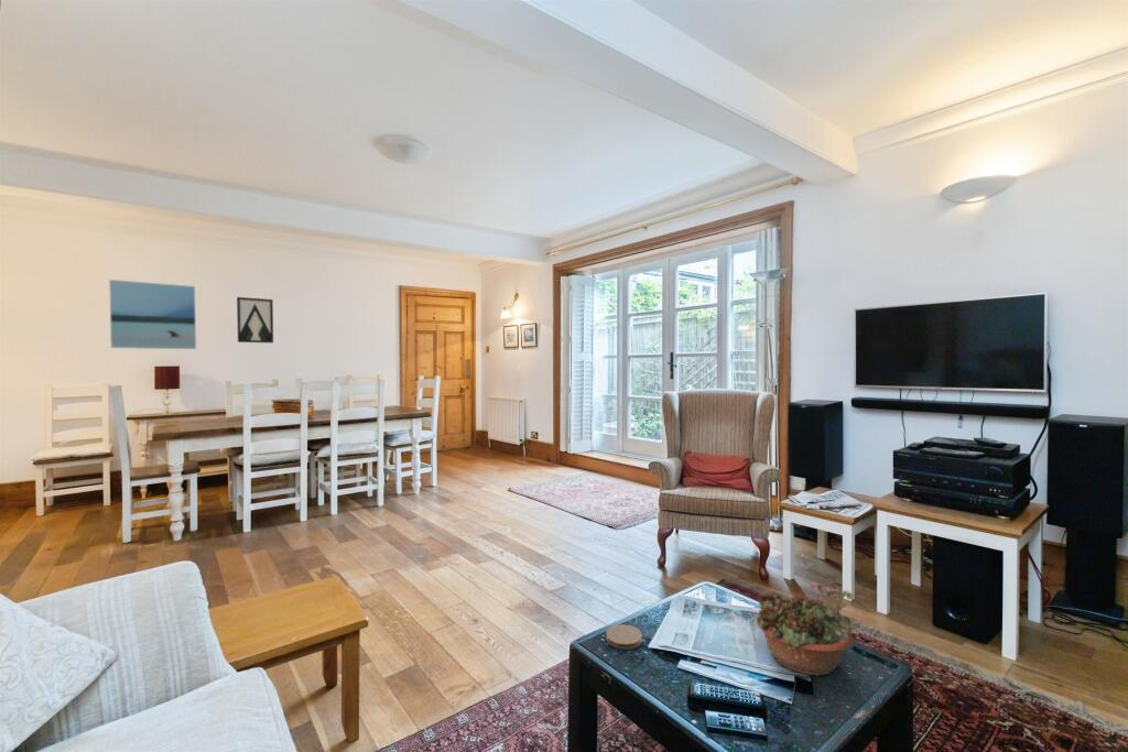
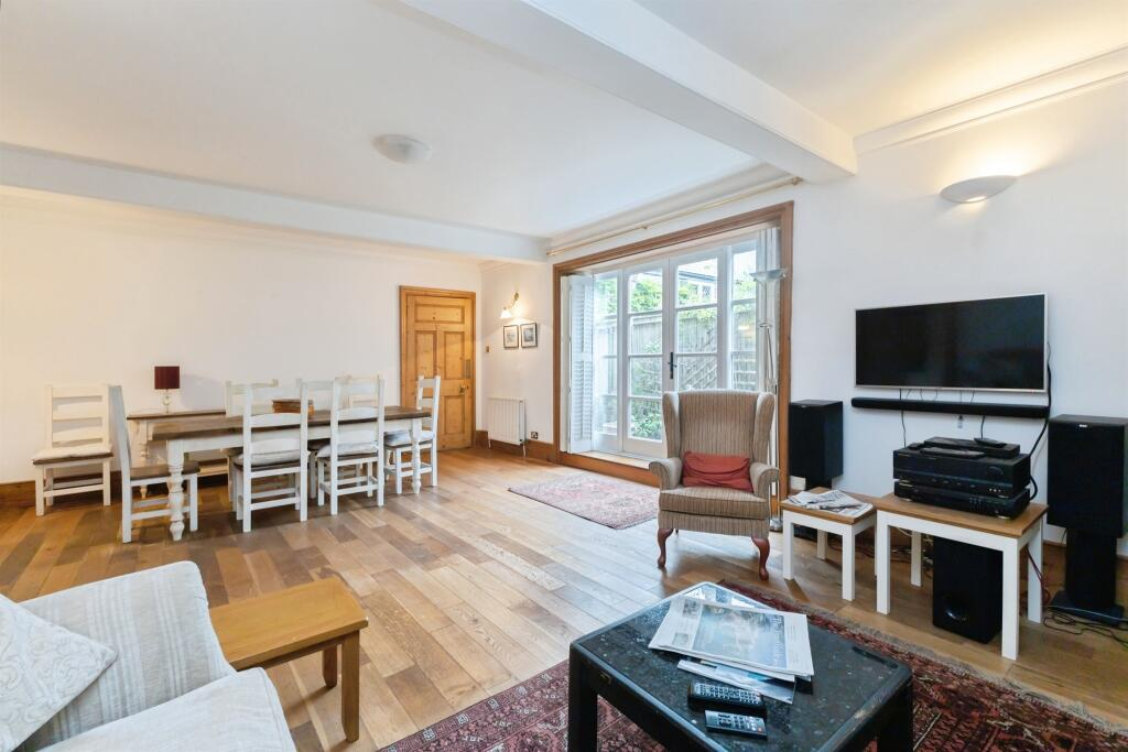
- succulent planter [755,581,860,677]
- wall art [236,296,274,345]
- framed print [108,279,197,350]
- coaster [605,623,643,651]
